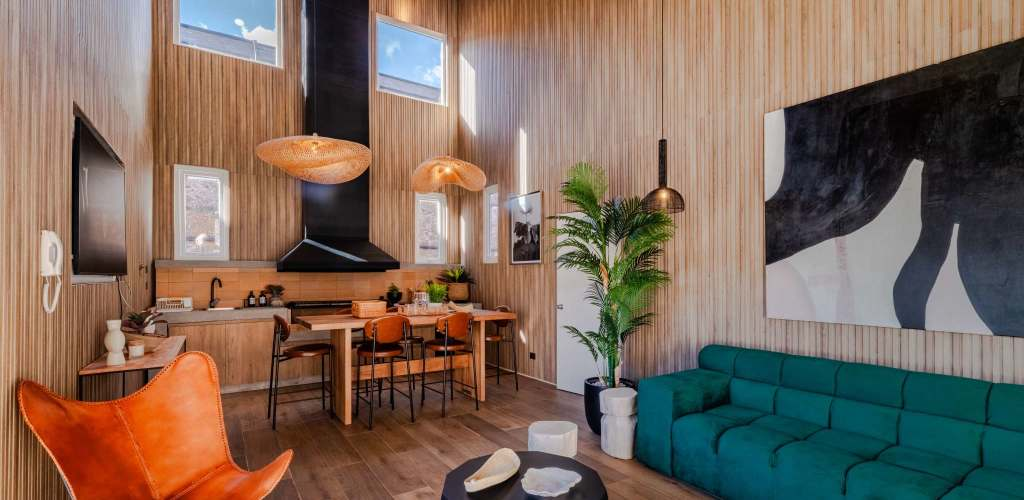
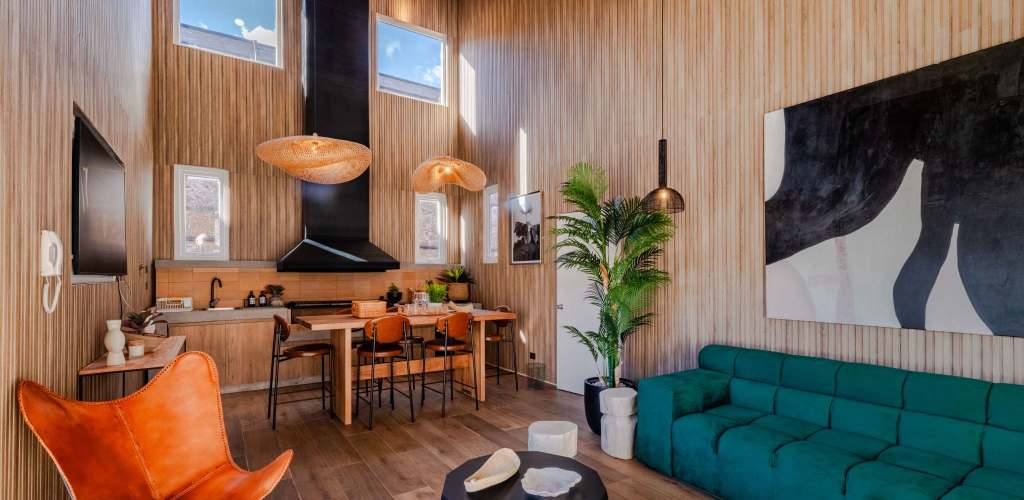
+ waste bin [524,362,547,391]
